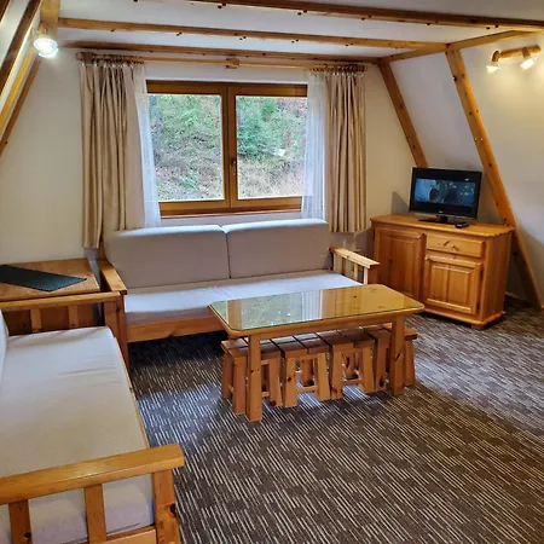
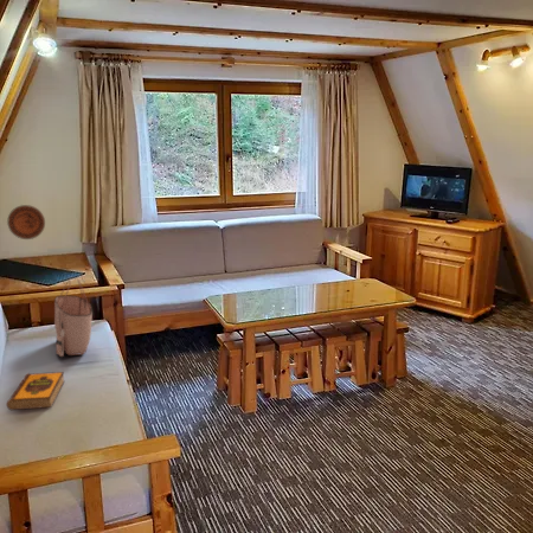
+ decorative plate [6,204,46,240]
+ hardback book [6,371,65,411]
+ tote bag [53,278,94,358]
